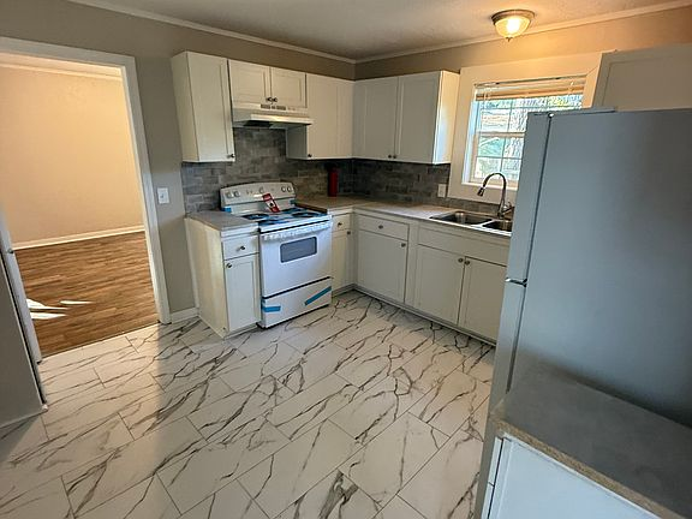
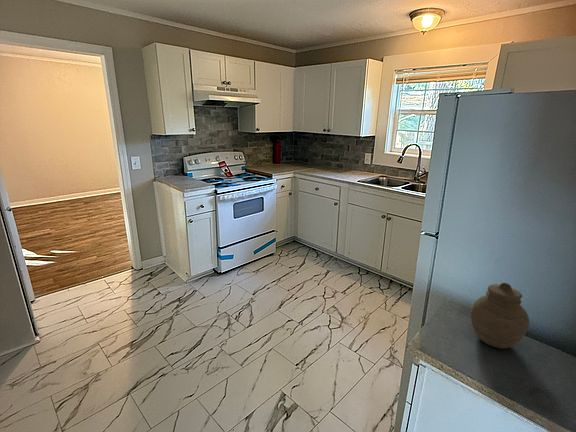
+ jar [470,282,530,349]
